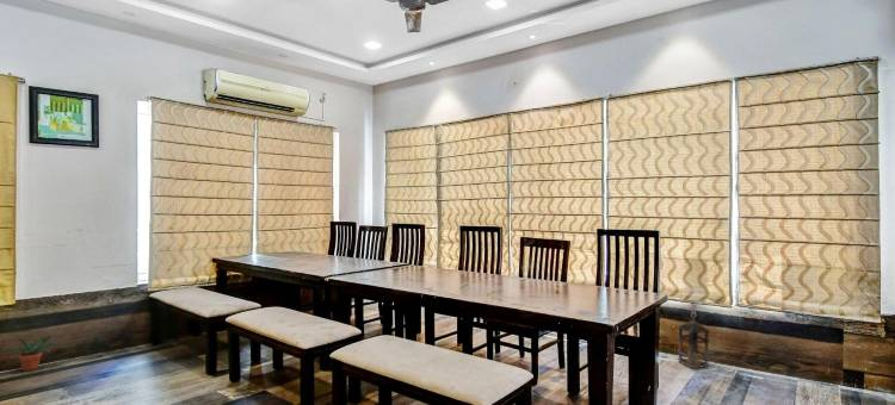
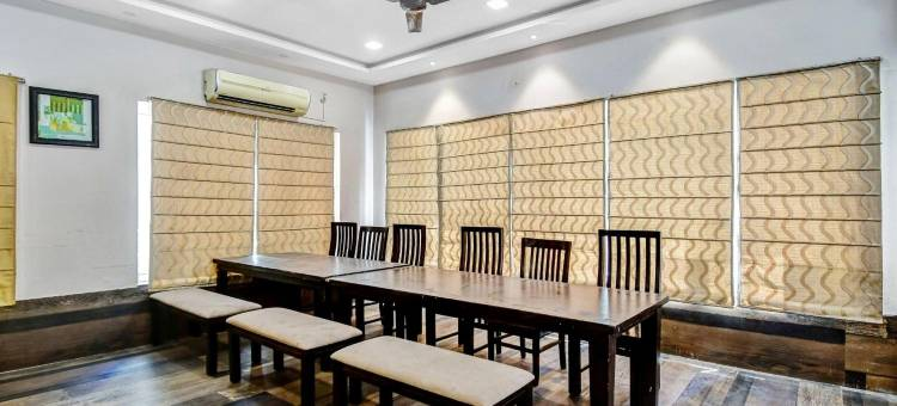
- lantern [677,300,711,369]
- potted plant [2,334,58,372]
